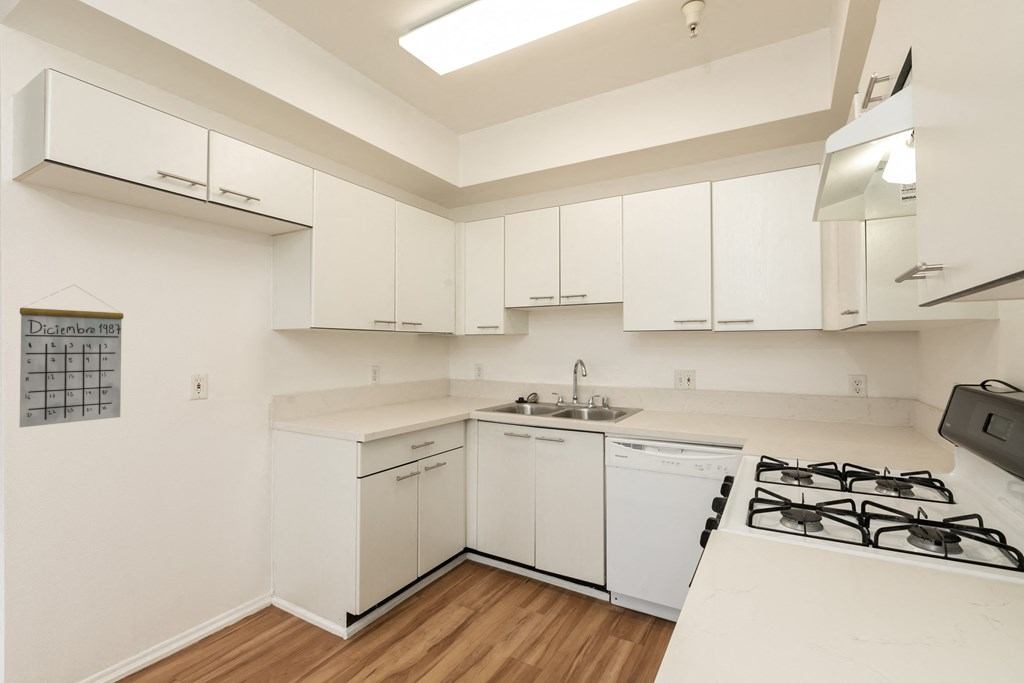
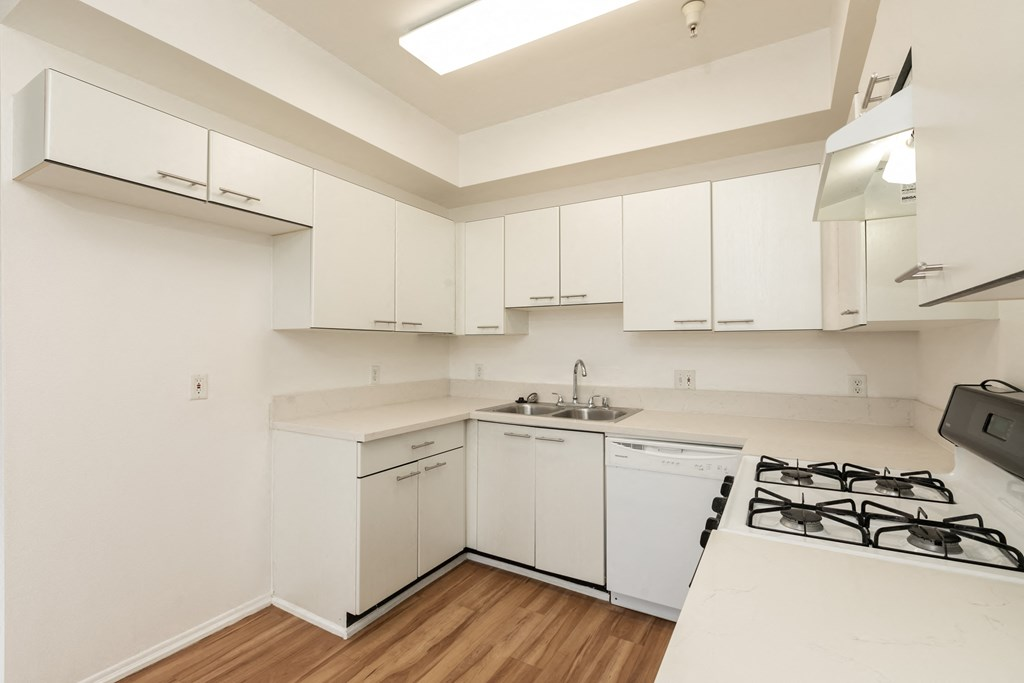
- calendar [19,284,125,428]
